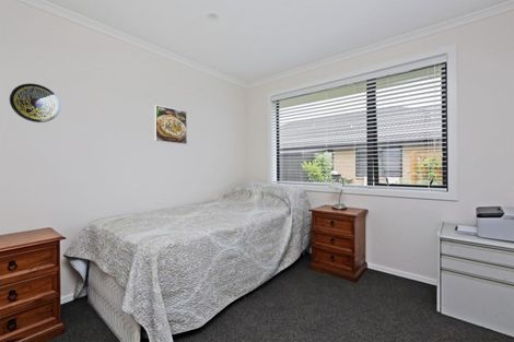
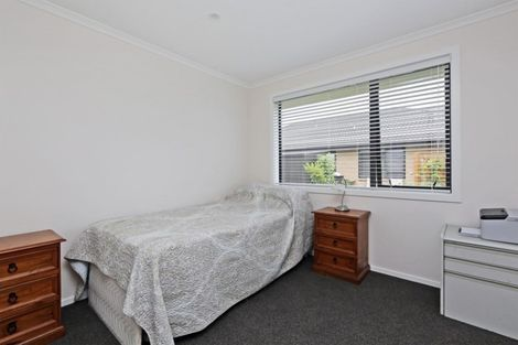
- wall clock [9,83,61,123]
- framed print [153,104,188,145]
